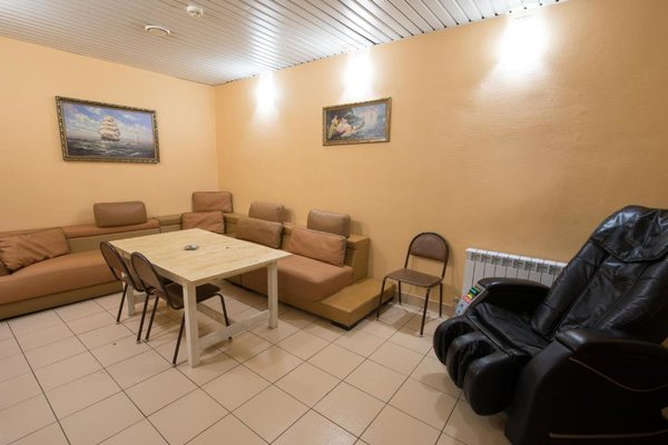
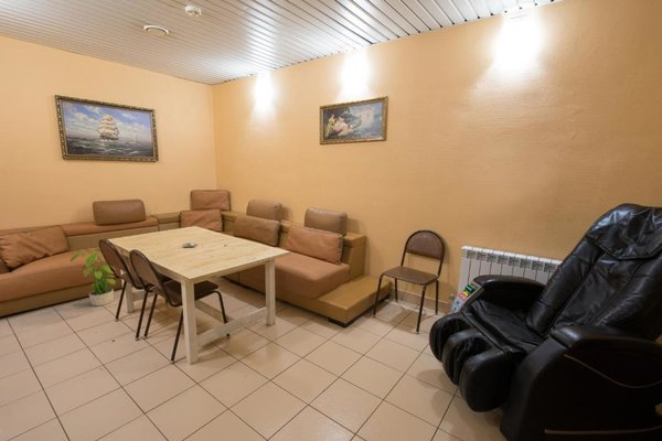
+ potted plant [67,248,116,308]
